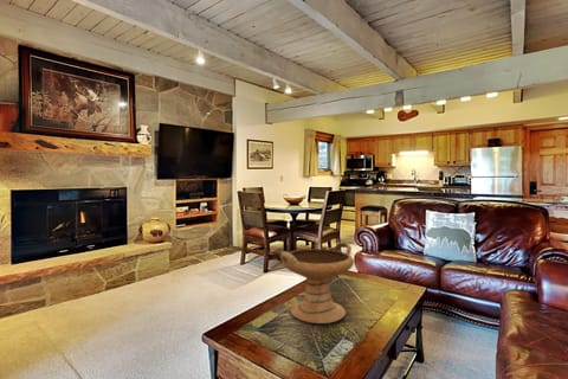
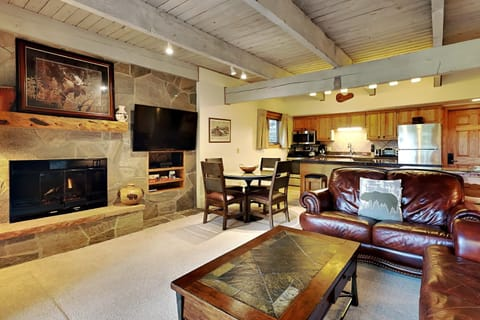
- decorative bowl [278,242,355,325]
